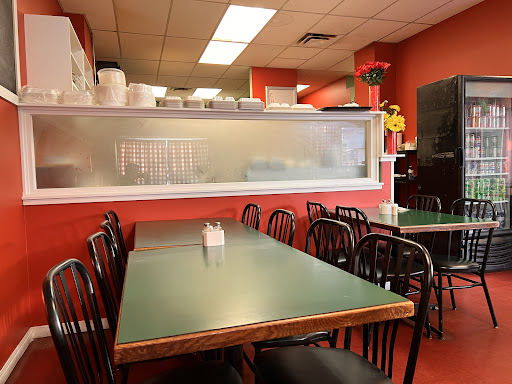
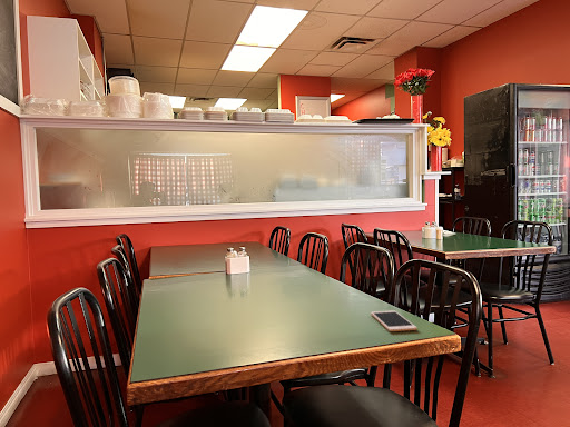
+ cell phone [370,309,419,332]
